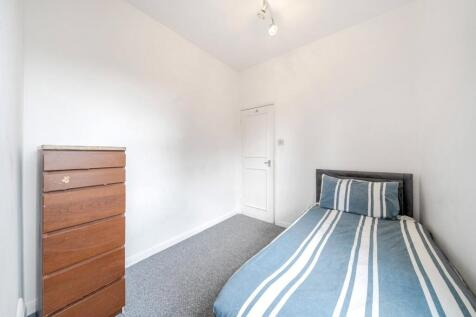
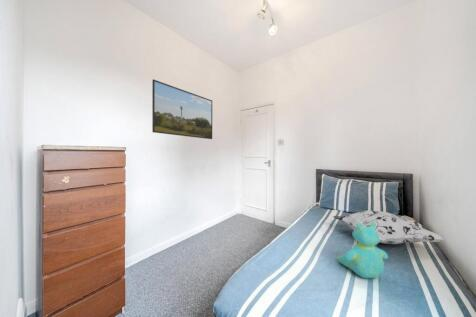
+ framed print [151,78,213,140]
+ decorative pillow [332,209,446,245]
+ teddy bear [336,222,389,279]
